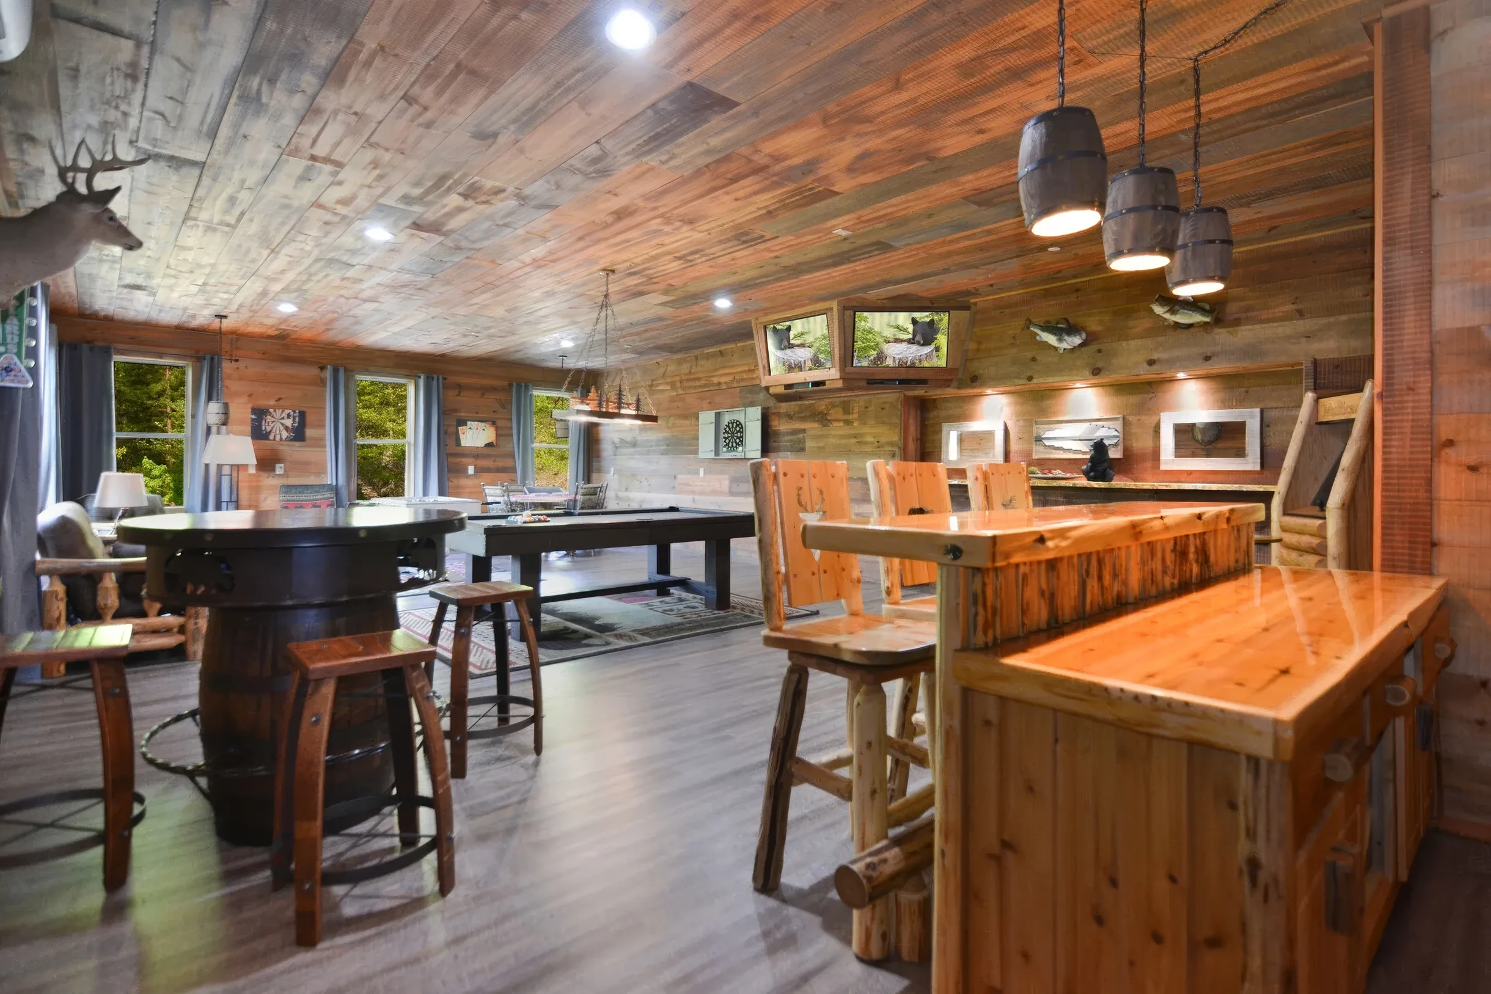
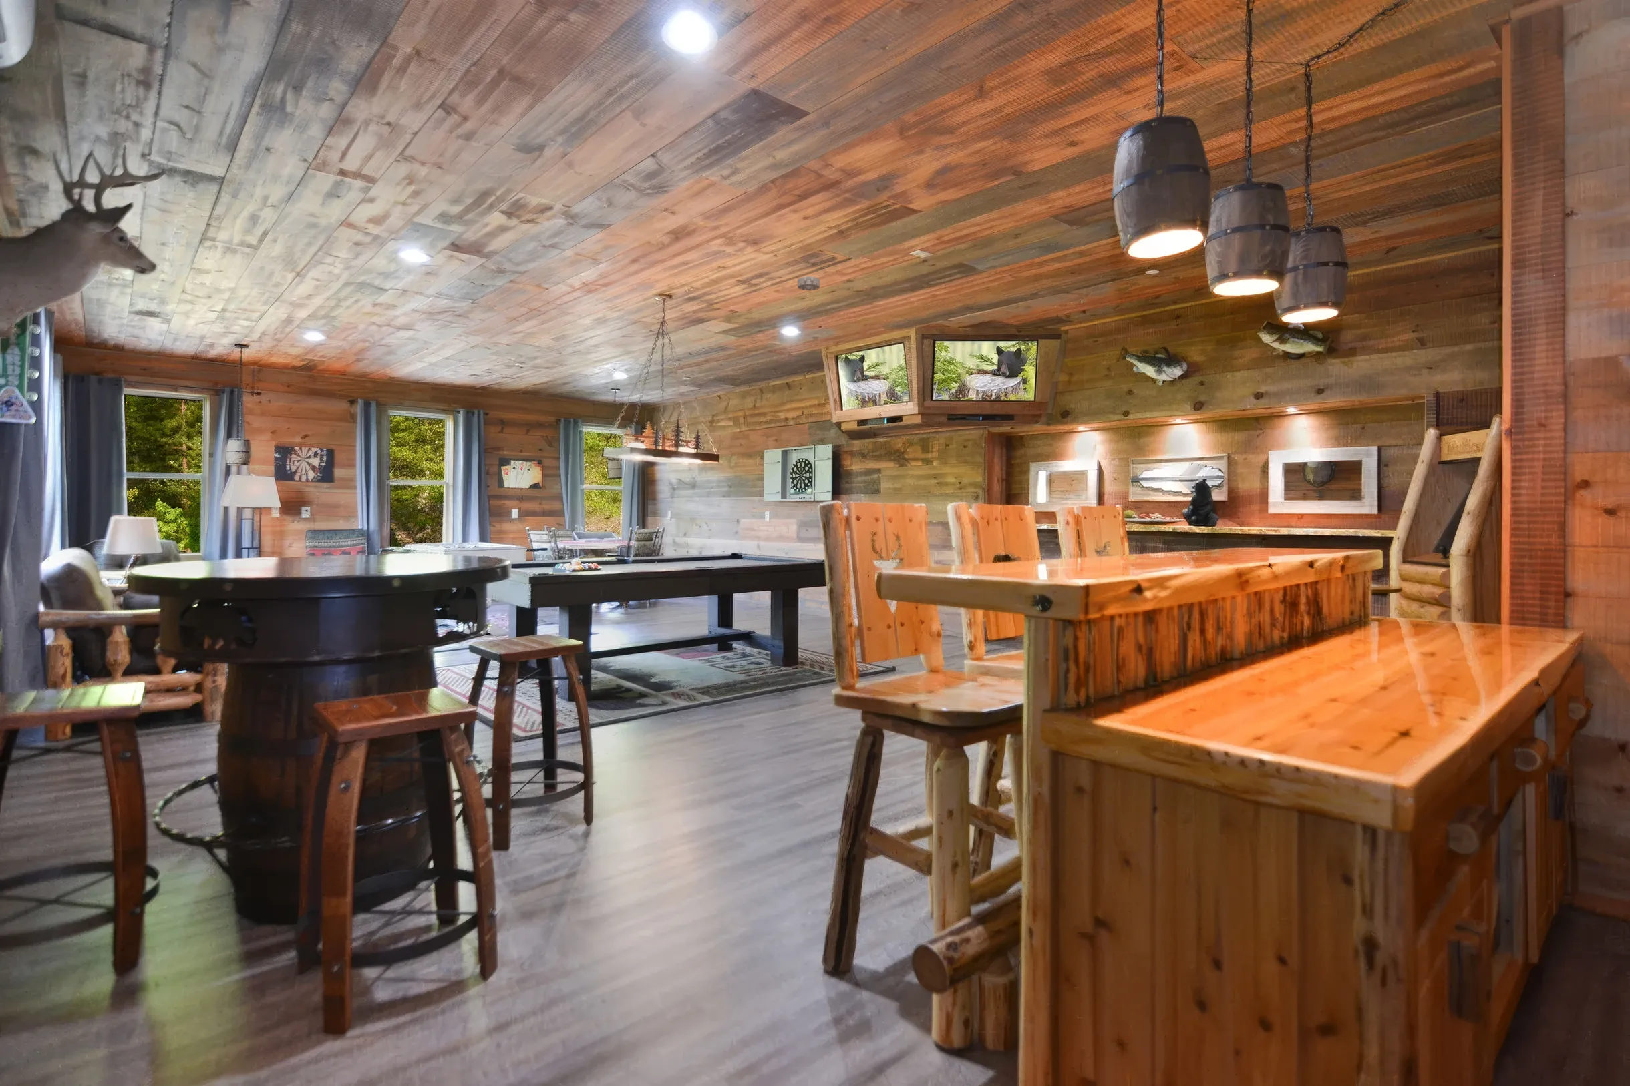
+ smoke detector [797,275,820,291]
